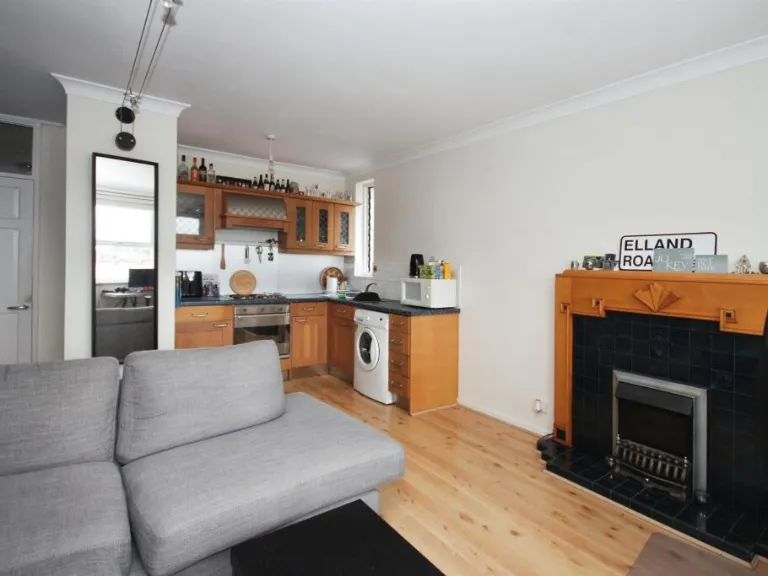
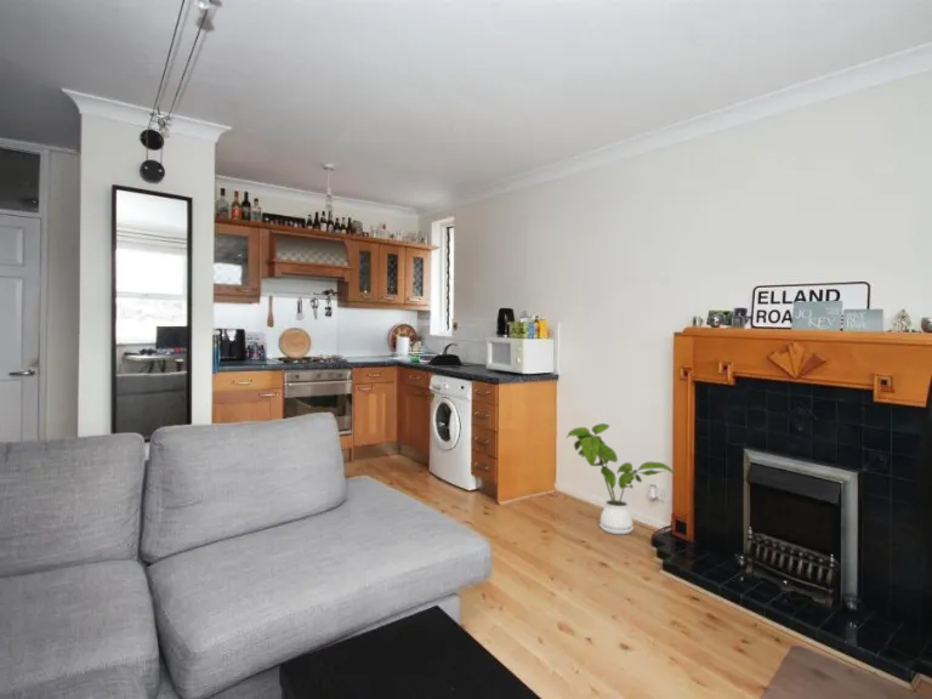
+ house plant [566,422,677,535]
